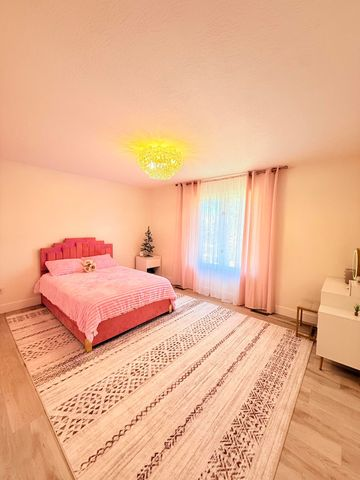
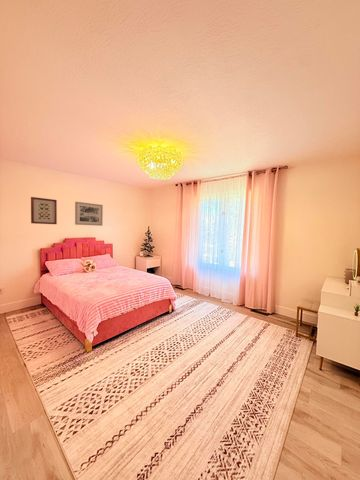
+ wall art [30,196,58,225]
+ wall art [74,201,104,227]
